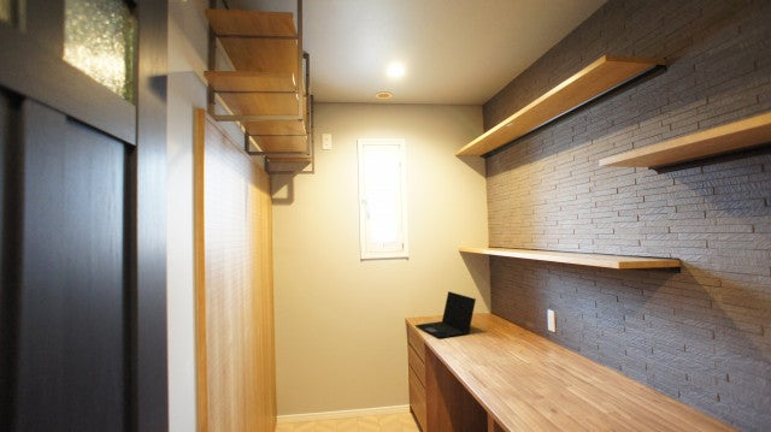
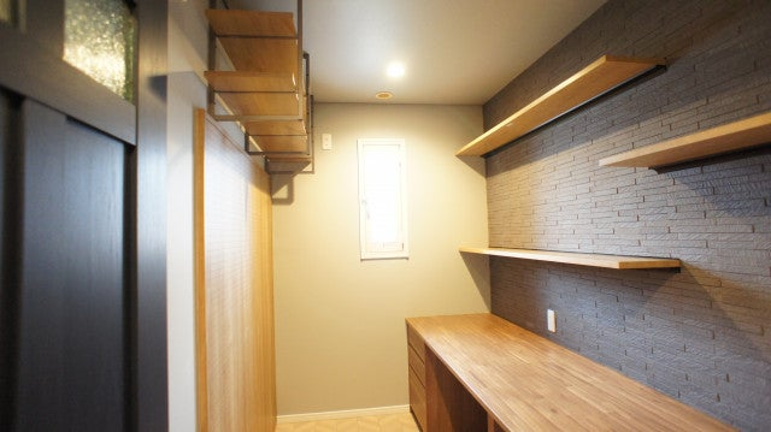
- laptop [414,290,477,341]
